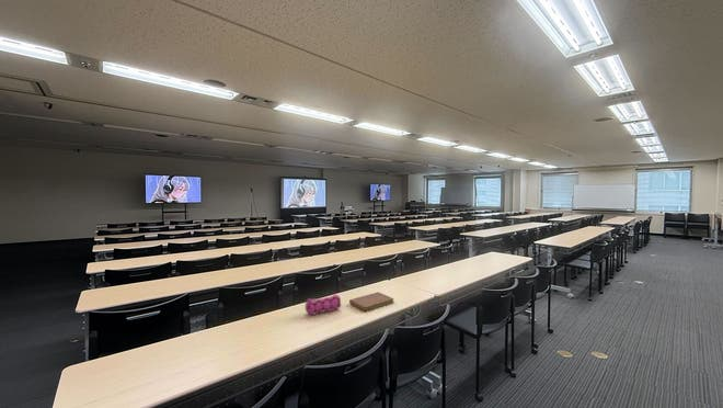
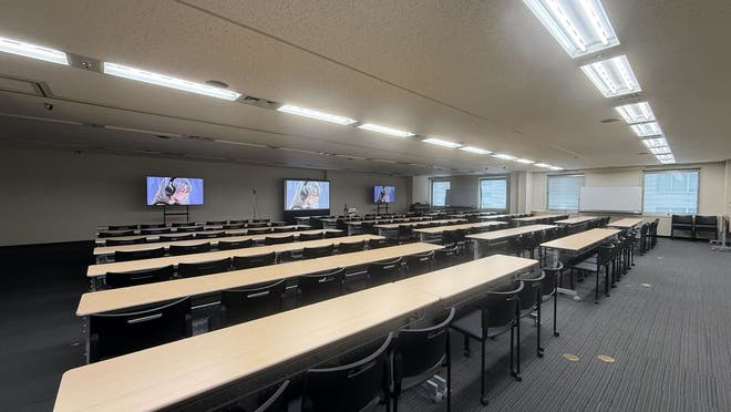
- pencil case [305,293,342,316]
- notebook [348,292,395,313]
